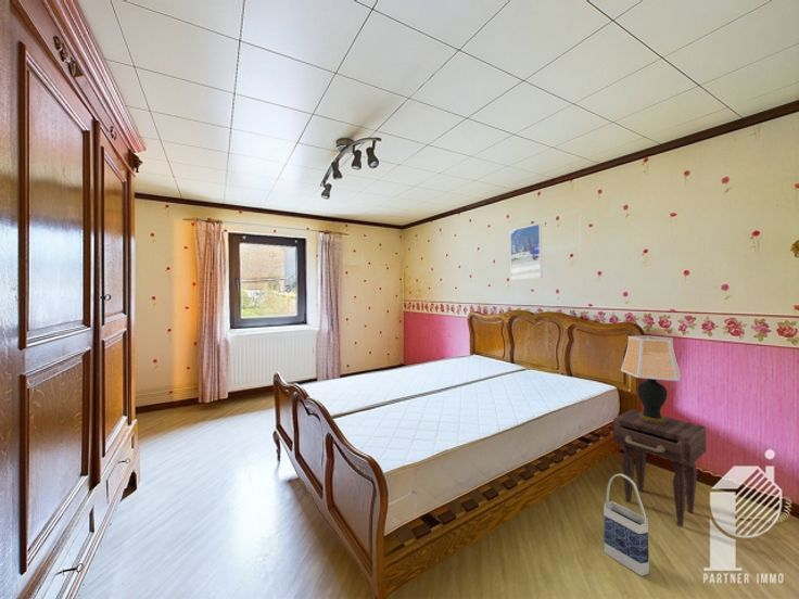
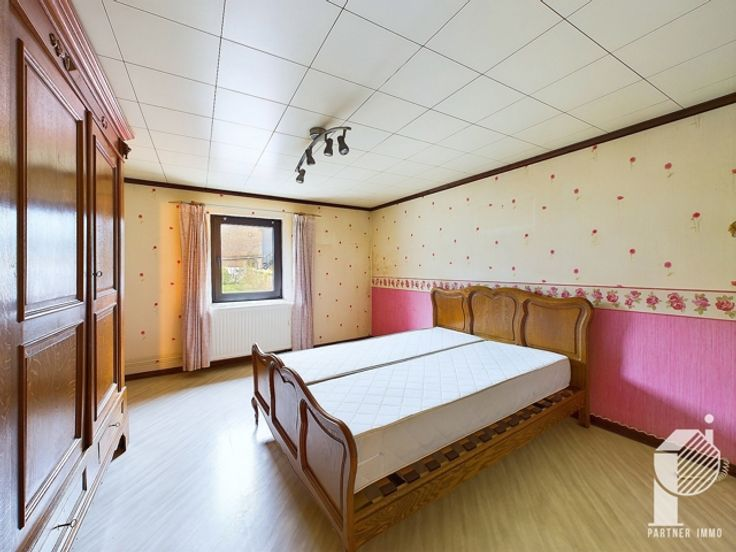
- bag [603,473,650,577]
- table lamp [620,334,682,424]
- nightstand [612,408,707,527]
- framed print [509,222,543,281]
